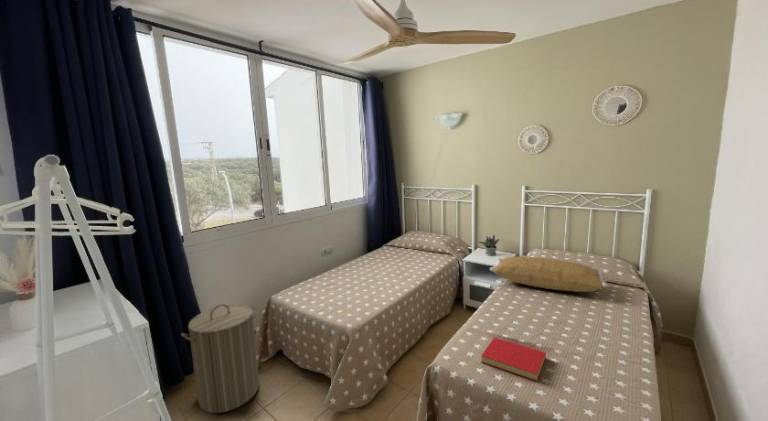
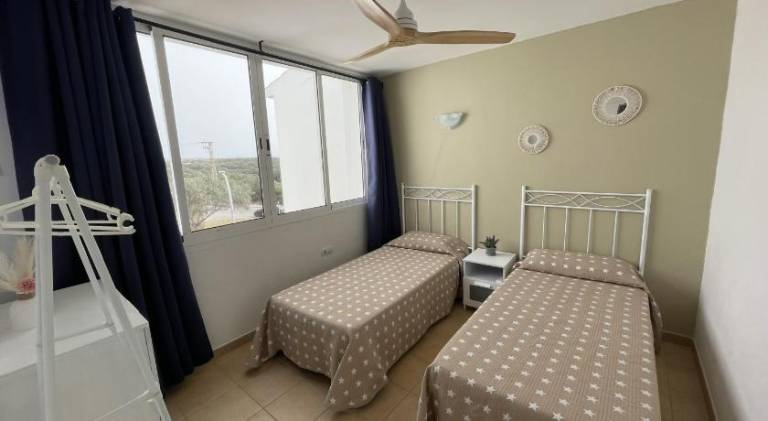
- pillow [489,255,609,293]
- laundry hamper [180,303,260,414]
- book [480,337,547,382]
